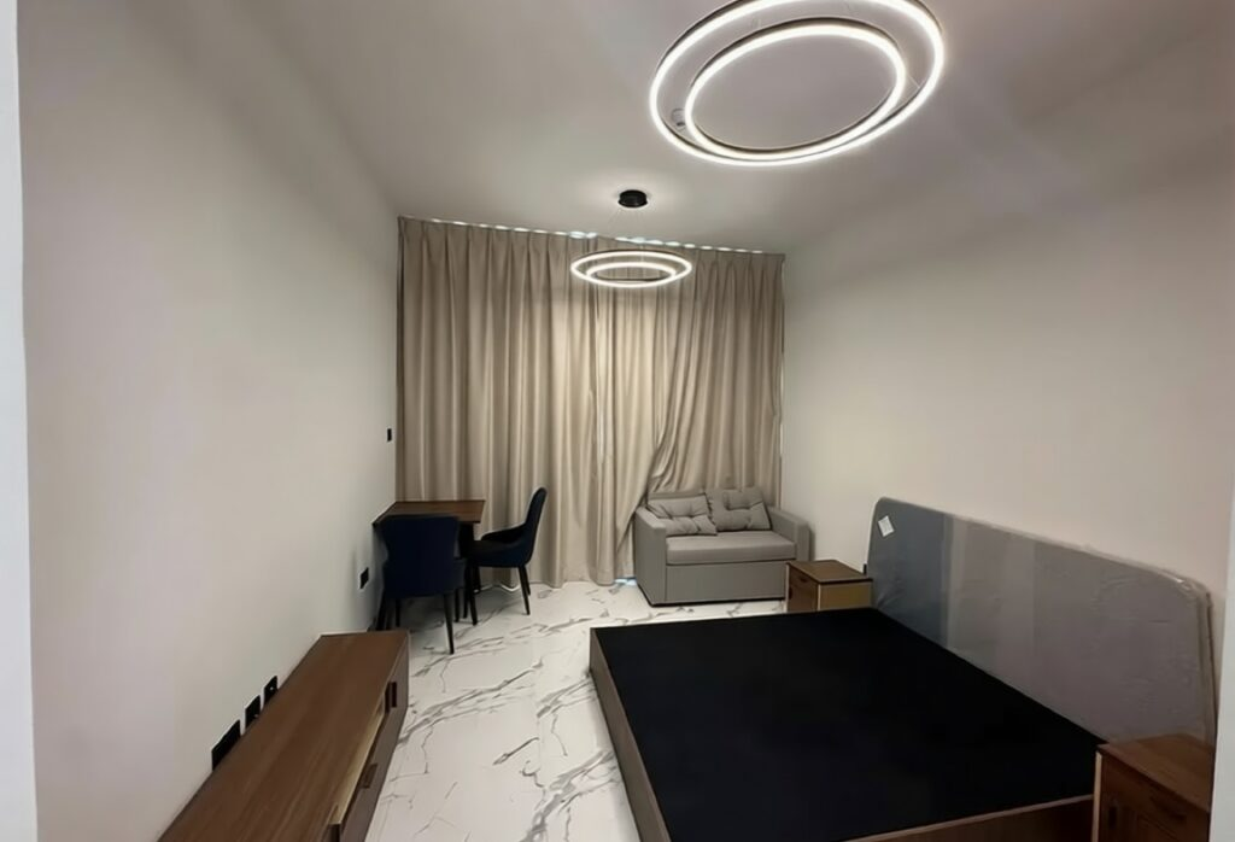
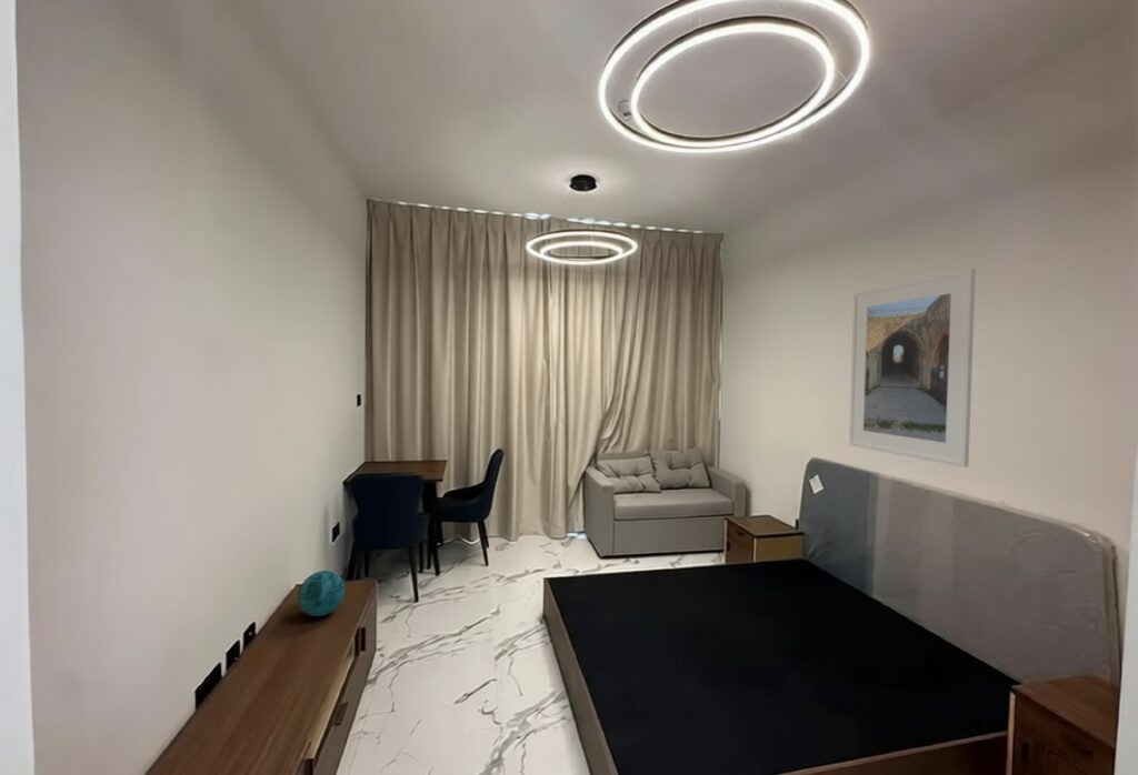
+ decorative orb [297,570,346,617]
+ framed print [848,266,977,469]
